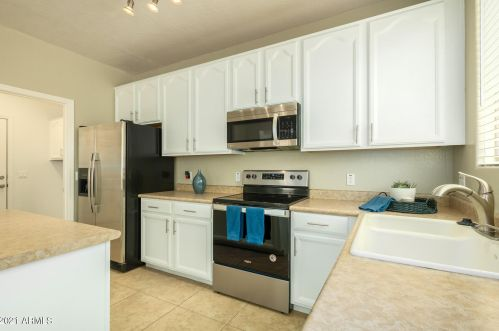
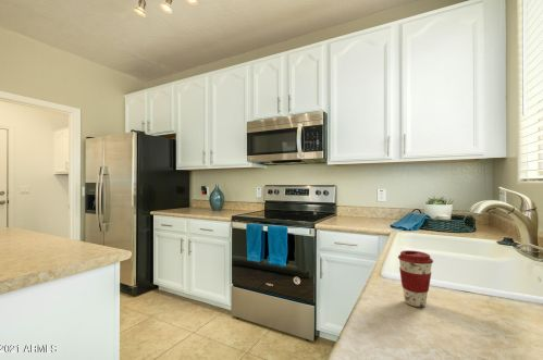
+ coffee cup [397,249,434,308]
